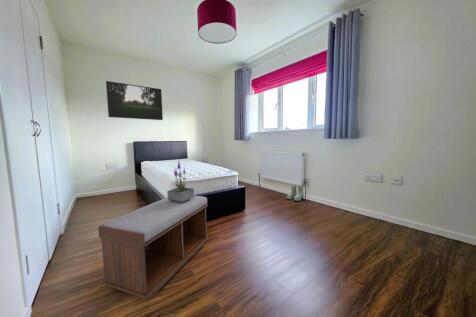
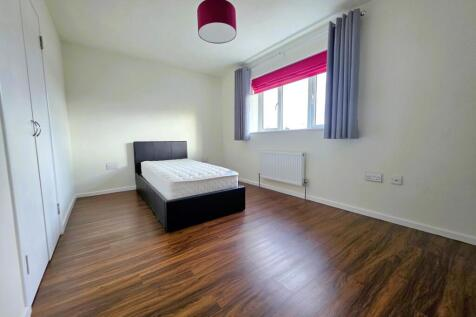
- bench [97,195,209,301]
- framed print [105,80,164,121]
- boots [286,183,305,202]
- potted plant [166,158,195,203]
